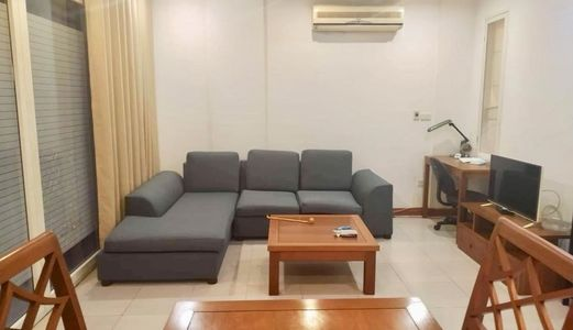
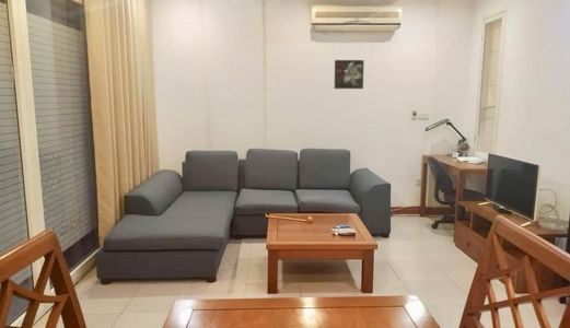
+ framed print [334,59,365,90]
